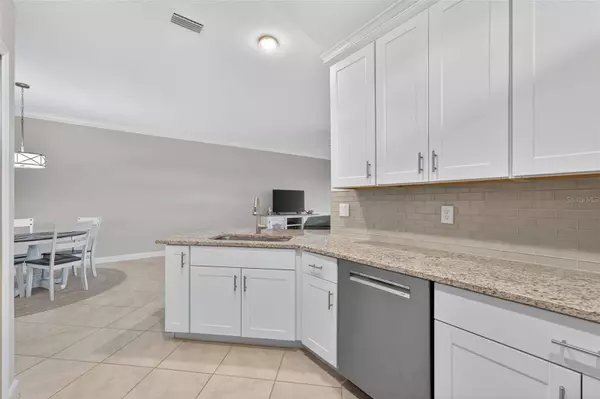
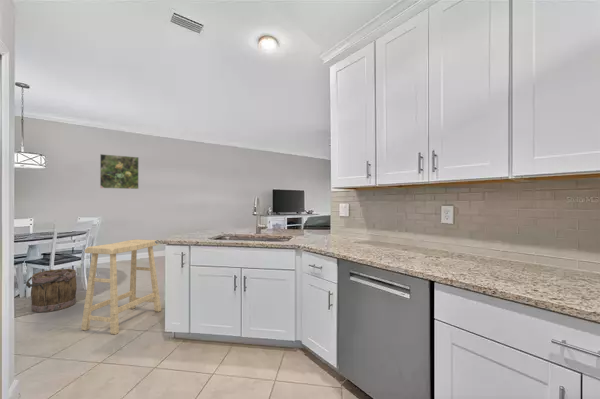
+ stool [80,238,162,335]
+ bucket [25,268,78,313]
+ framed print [99,153,140,190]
